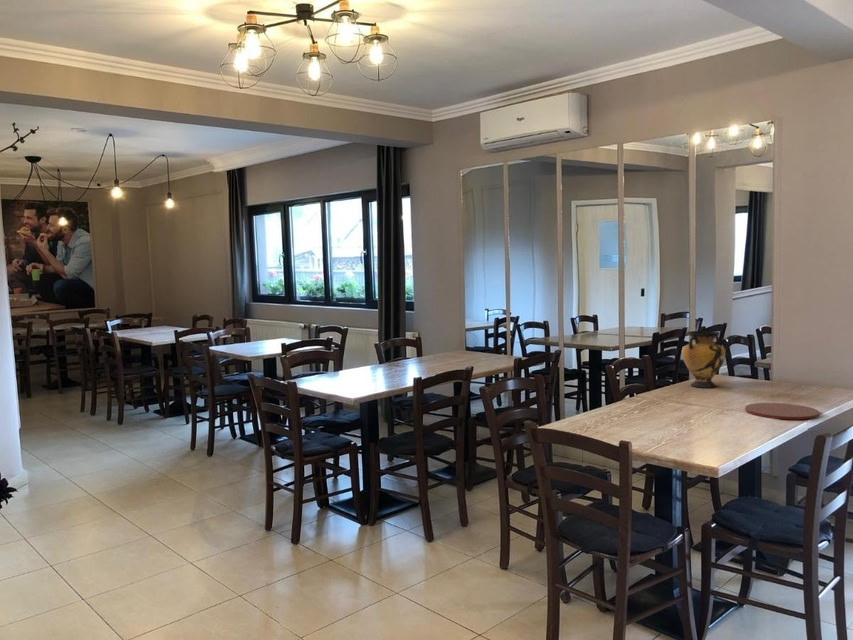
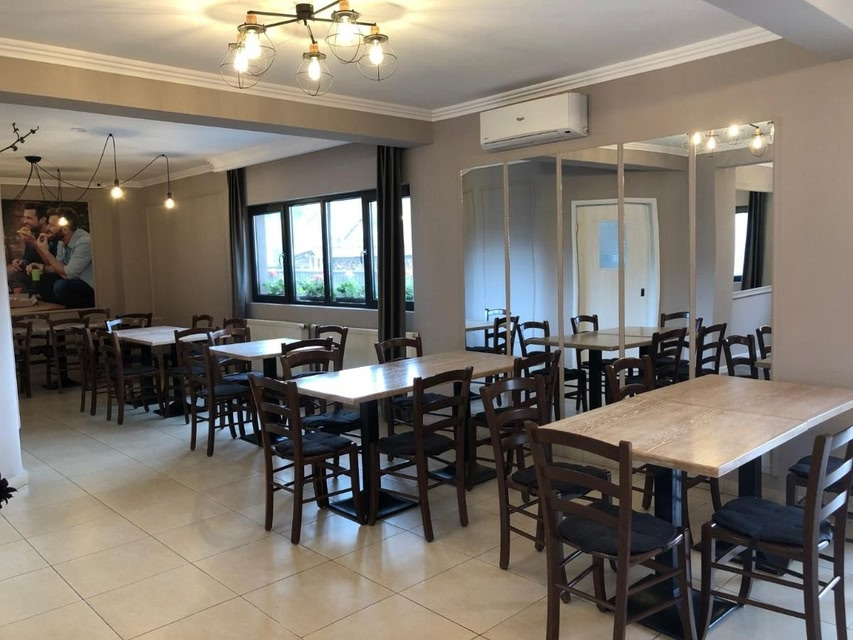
- vase [681,330,727,389]
- plate [744,402,821,421]
